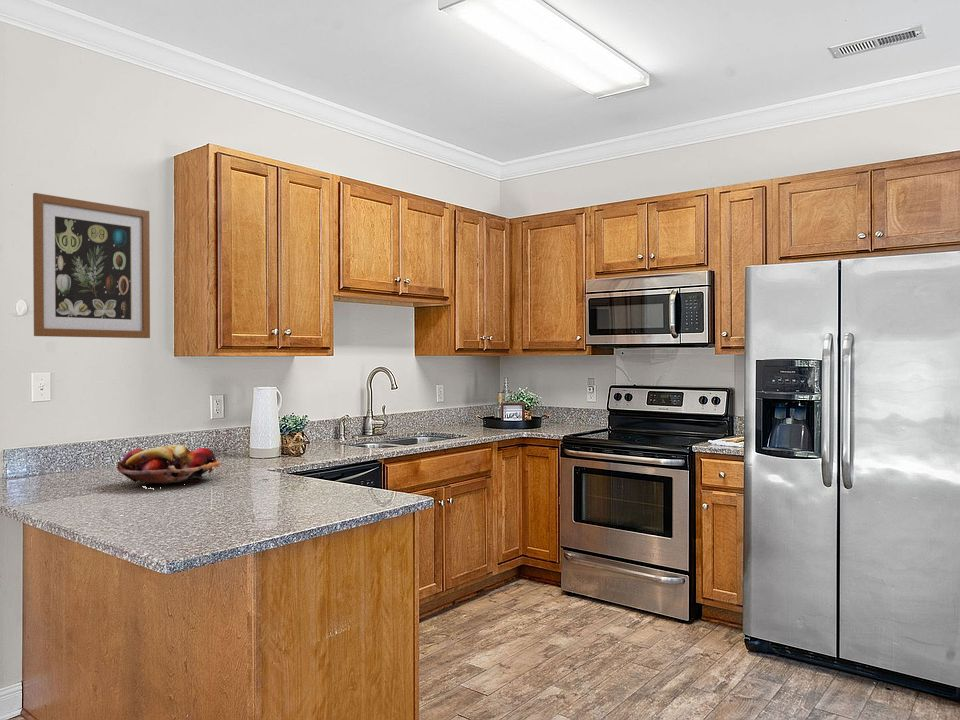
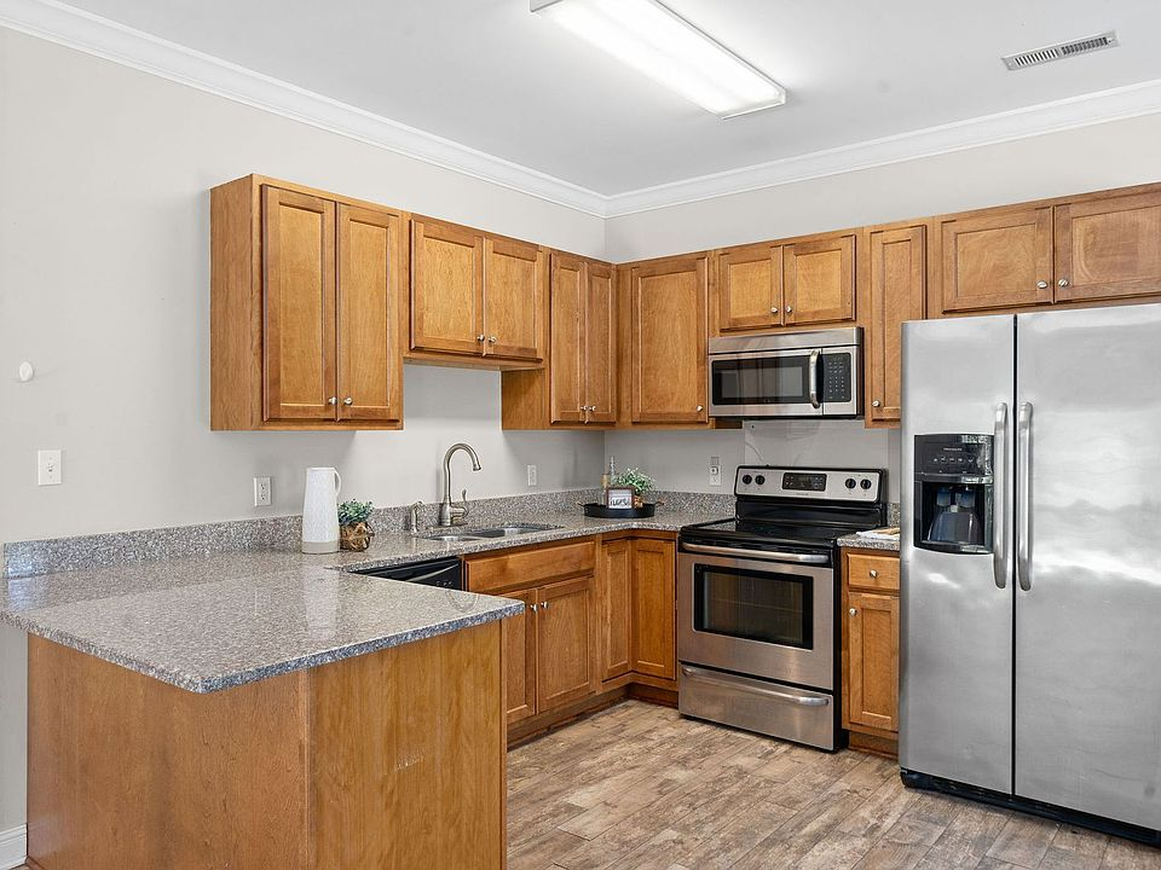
- wall art [32,192,151,339]
- fruit basket [116,444,221,490]
